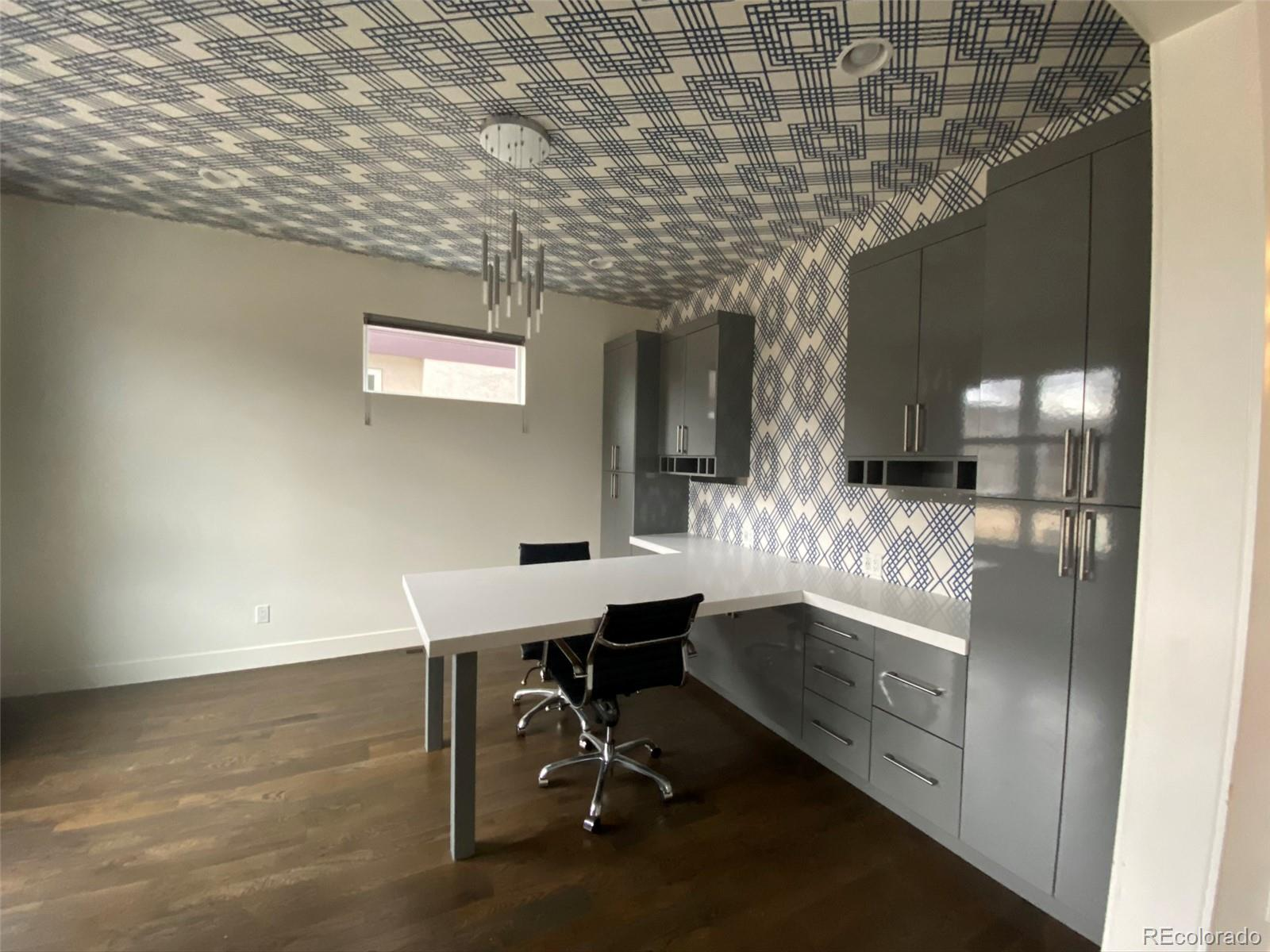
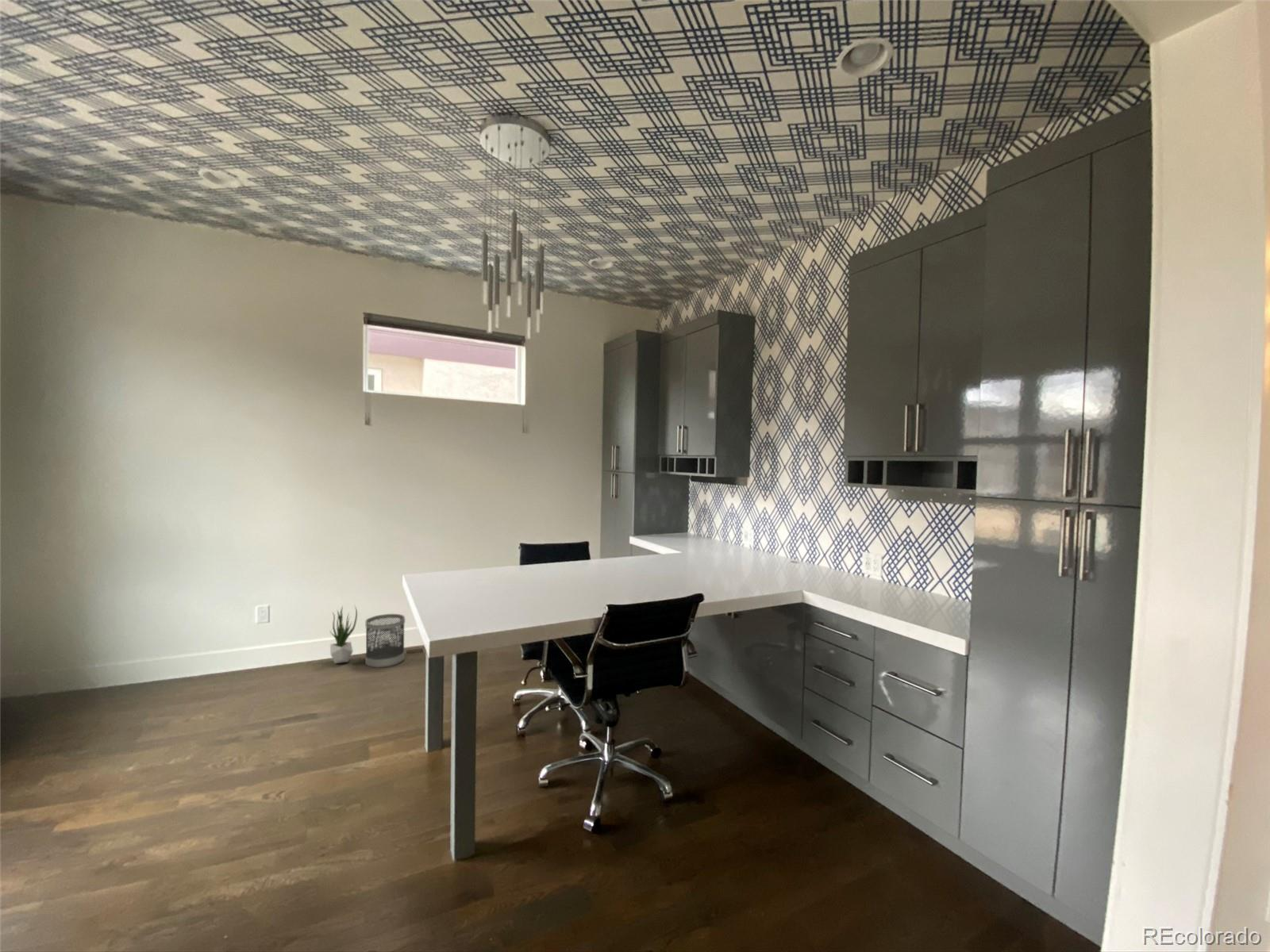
+ wastebasket [364,613,406,669]
+ potted plant [329,605,358,664]
